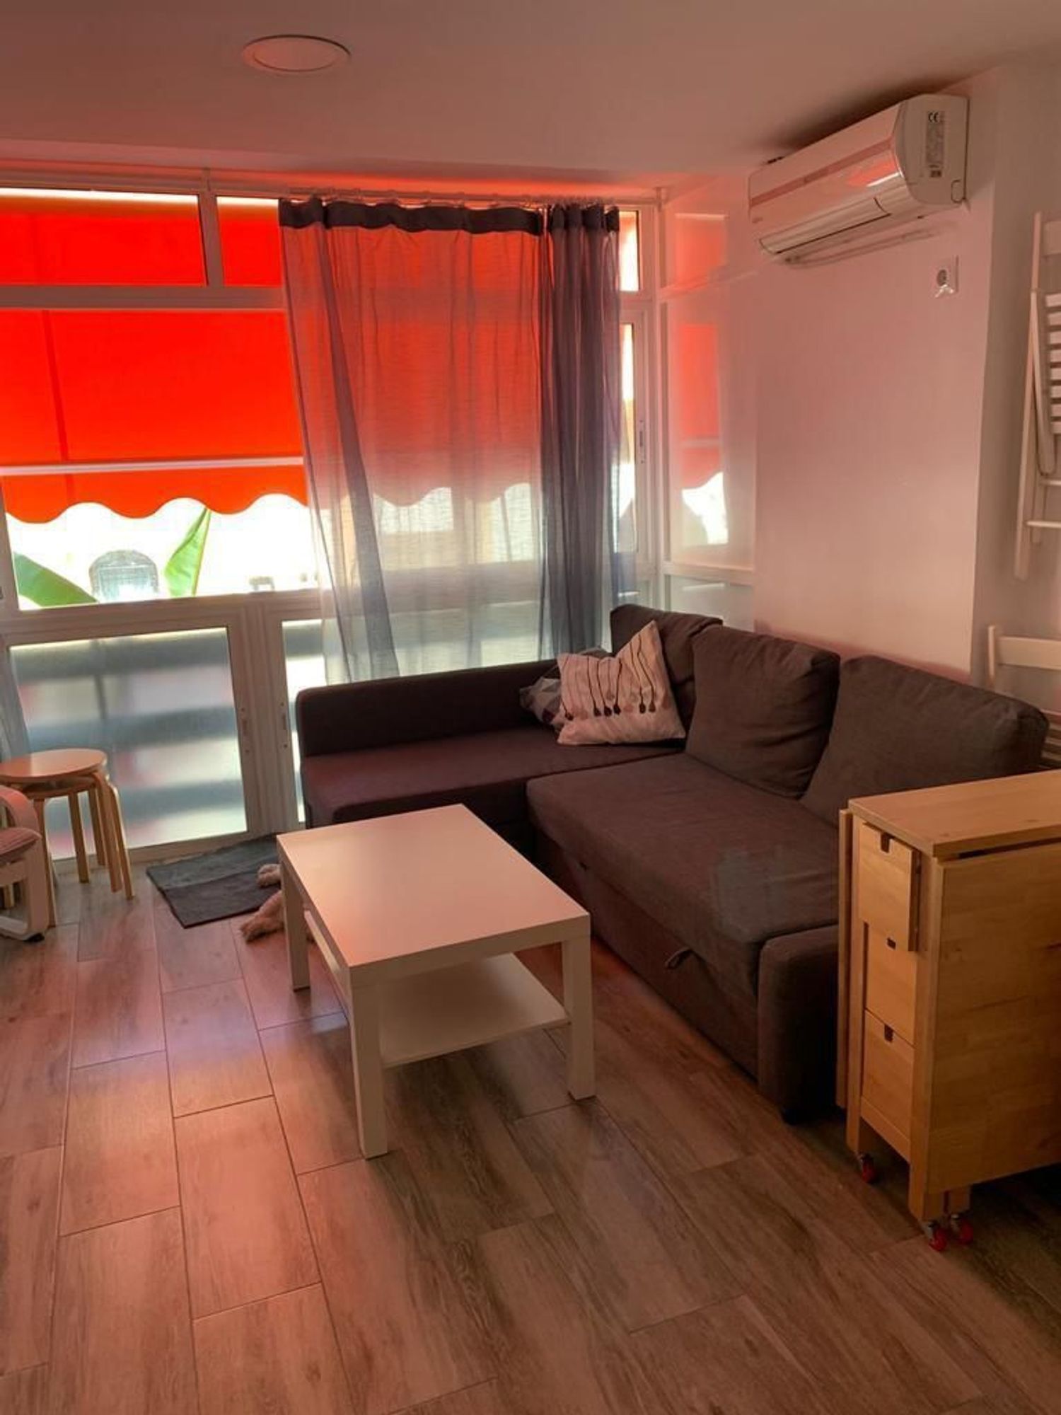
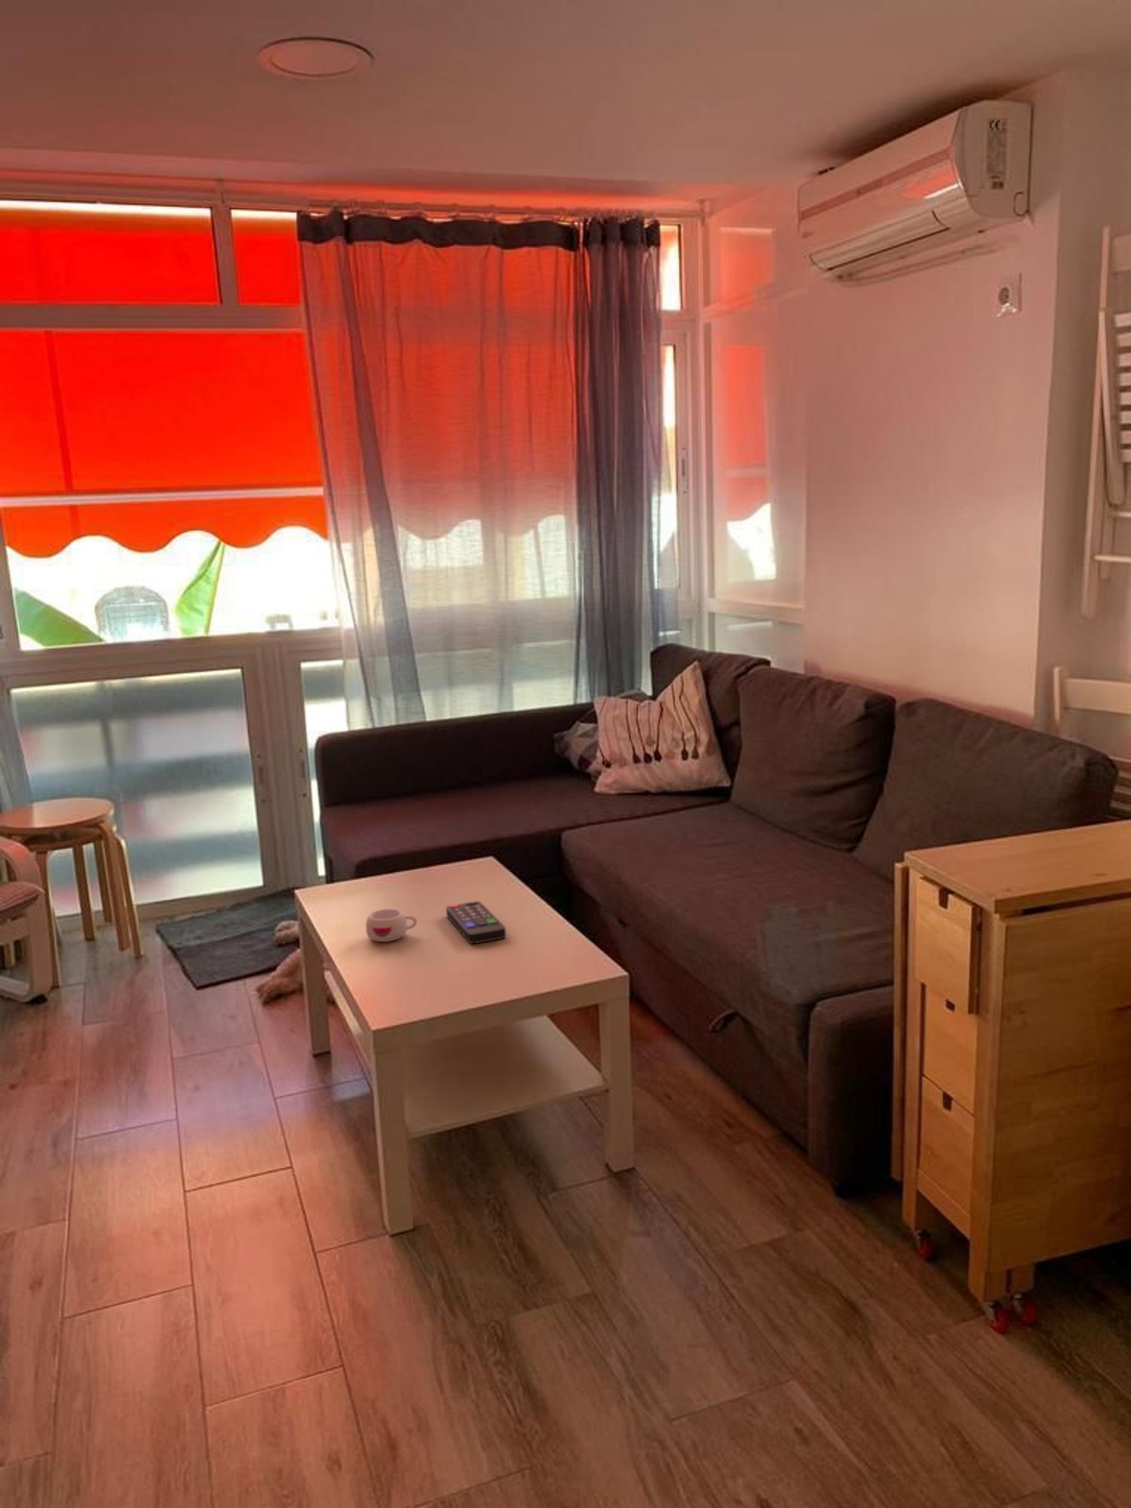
+ remote control [446,900,506,944]
+ mug [365,908,418,943]
